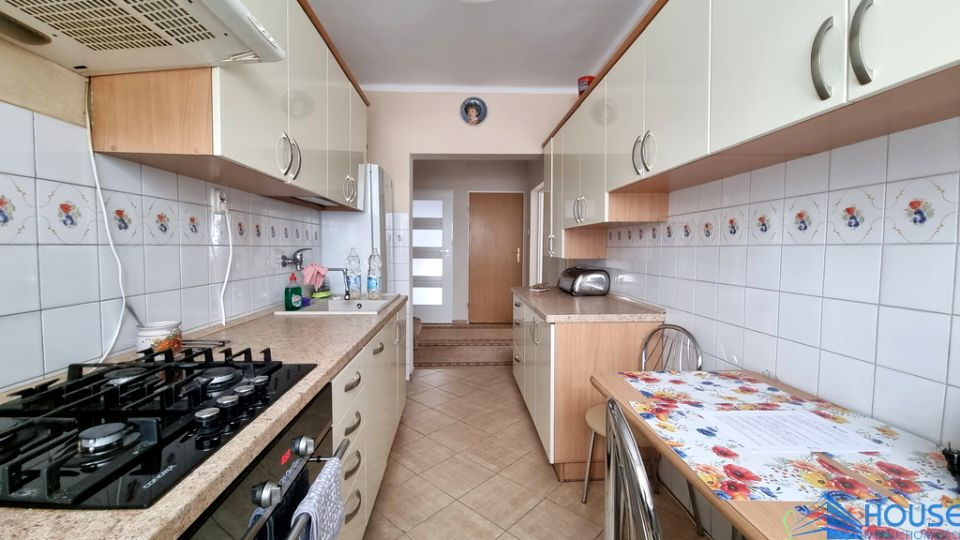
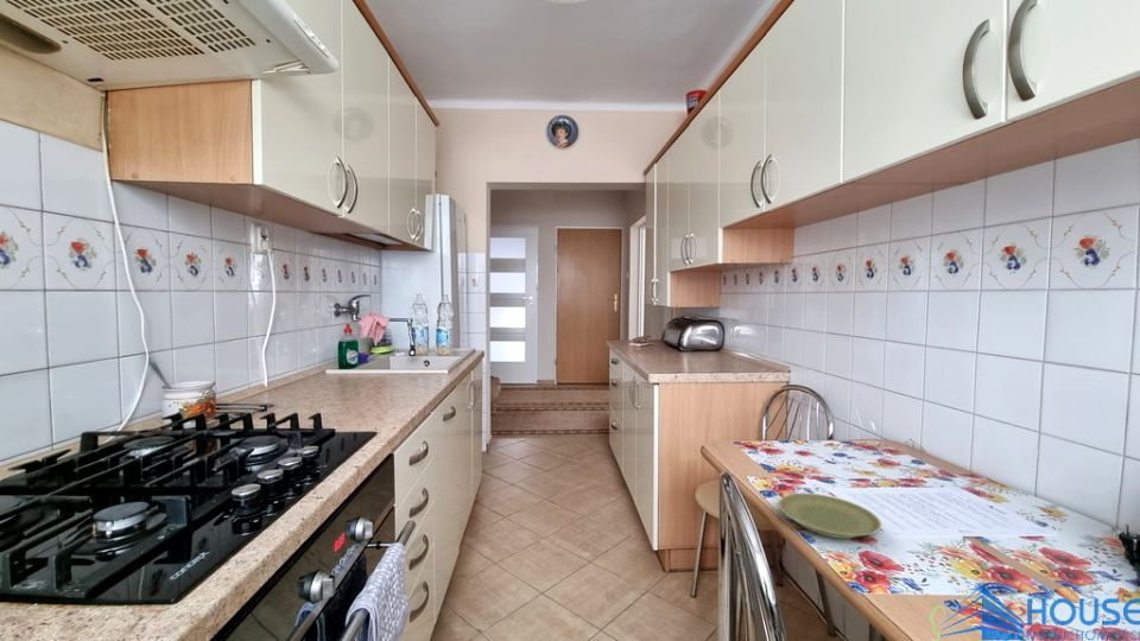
+ plate [778,493,882,539]
